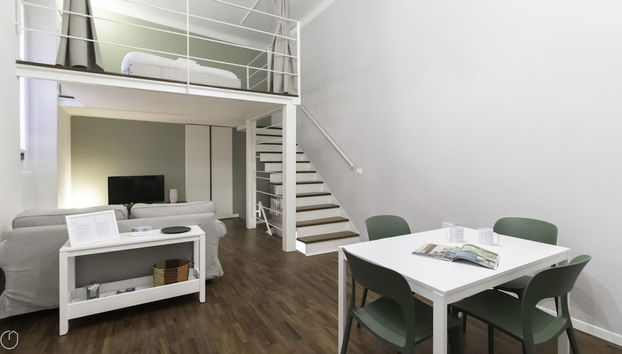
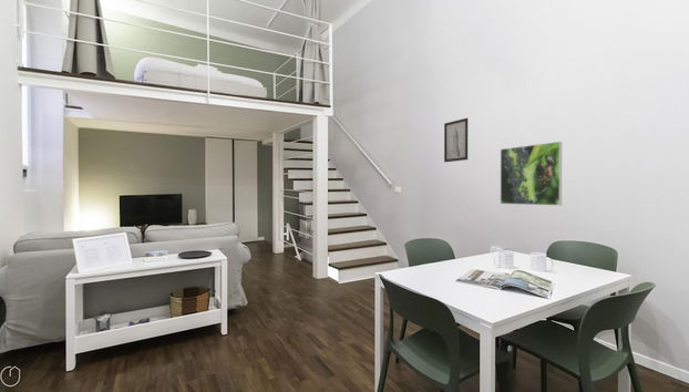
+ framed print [500,141,563,207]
+ wall art [443,117,469,163]
